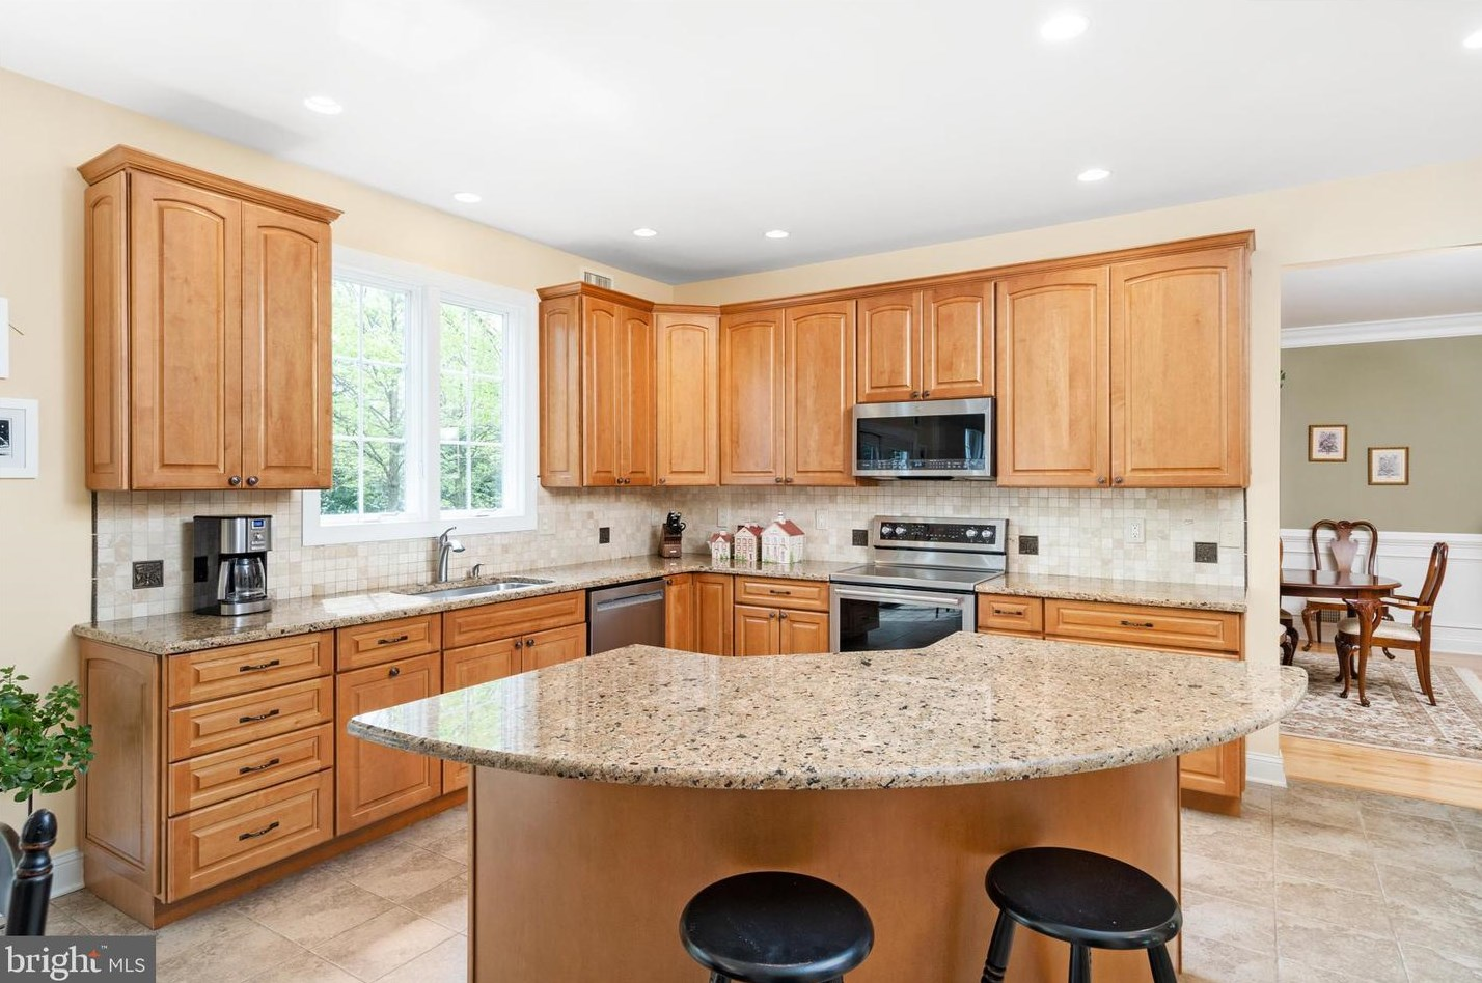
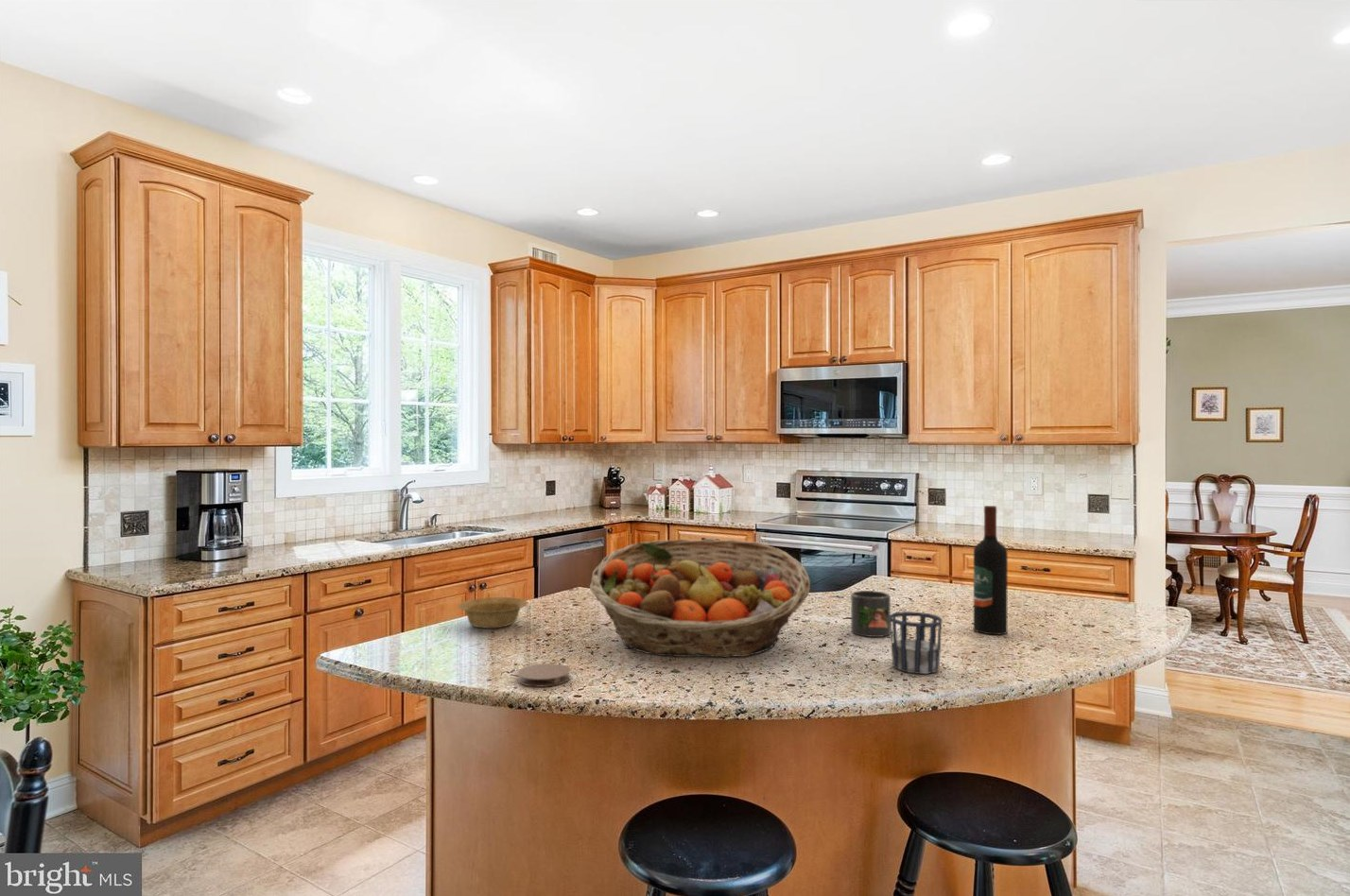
+ fruit basket [589,539,811,659]
+ wine bottle [973,505,1009,635]
+ mug [850,590,891,638]
+ coaster [516,663,572,688]
+ cup [890,611,943,675]
+ bowl [457,596,528,629]
